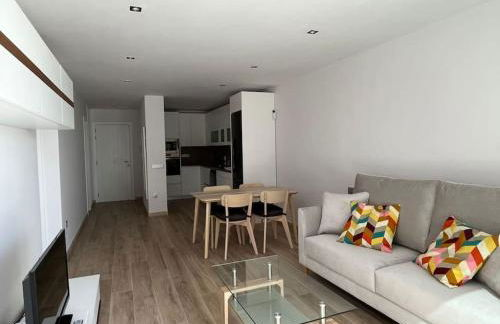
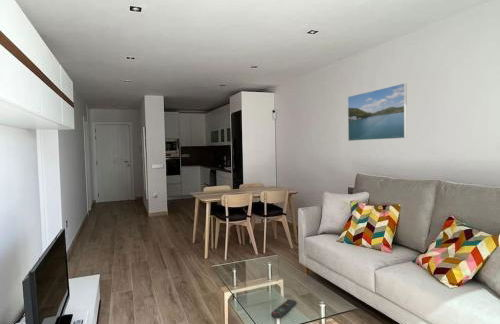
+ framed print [347,82,408,142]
+ remote control [270,298,298,320]
